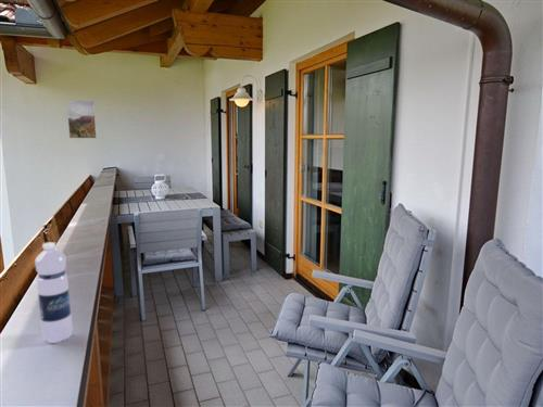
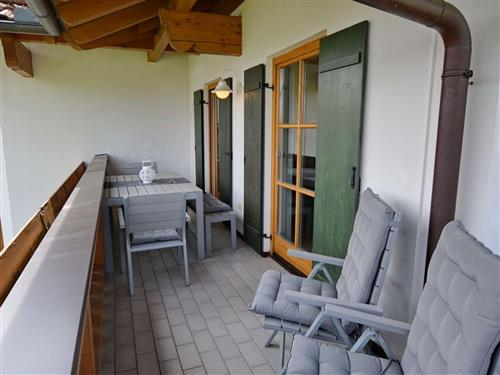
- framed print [65,100,98,139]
- water bottle [34,241,74,344]
